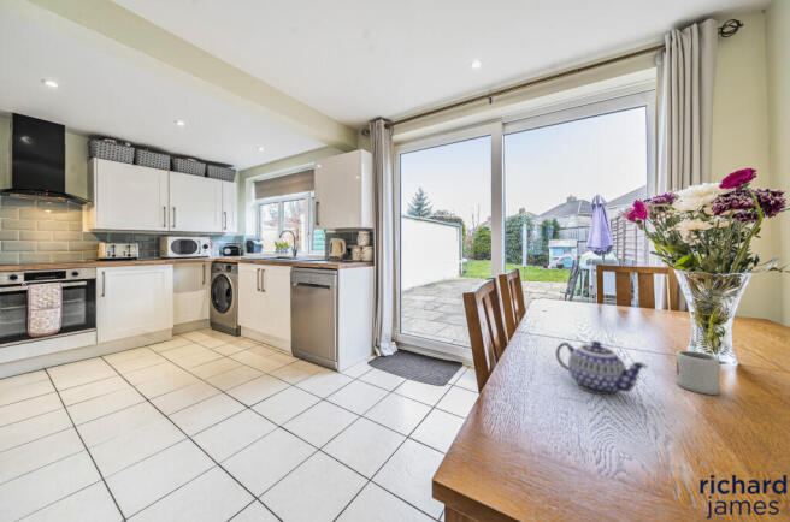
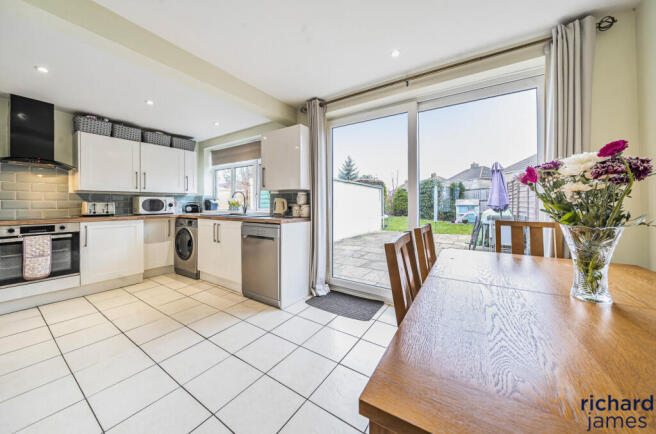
- teapot [555,339,649,396]
- cup [676,350,720,396]
